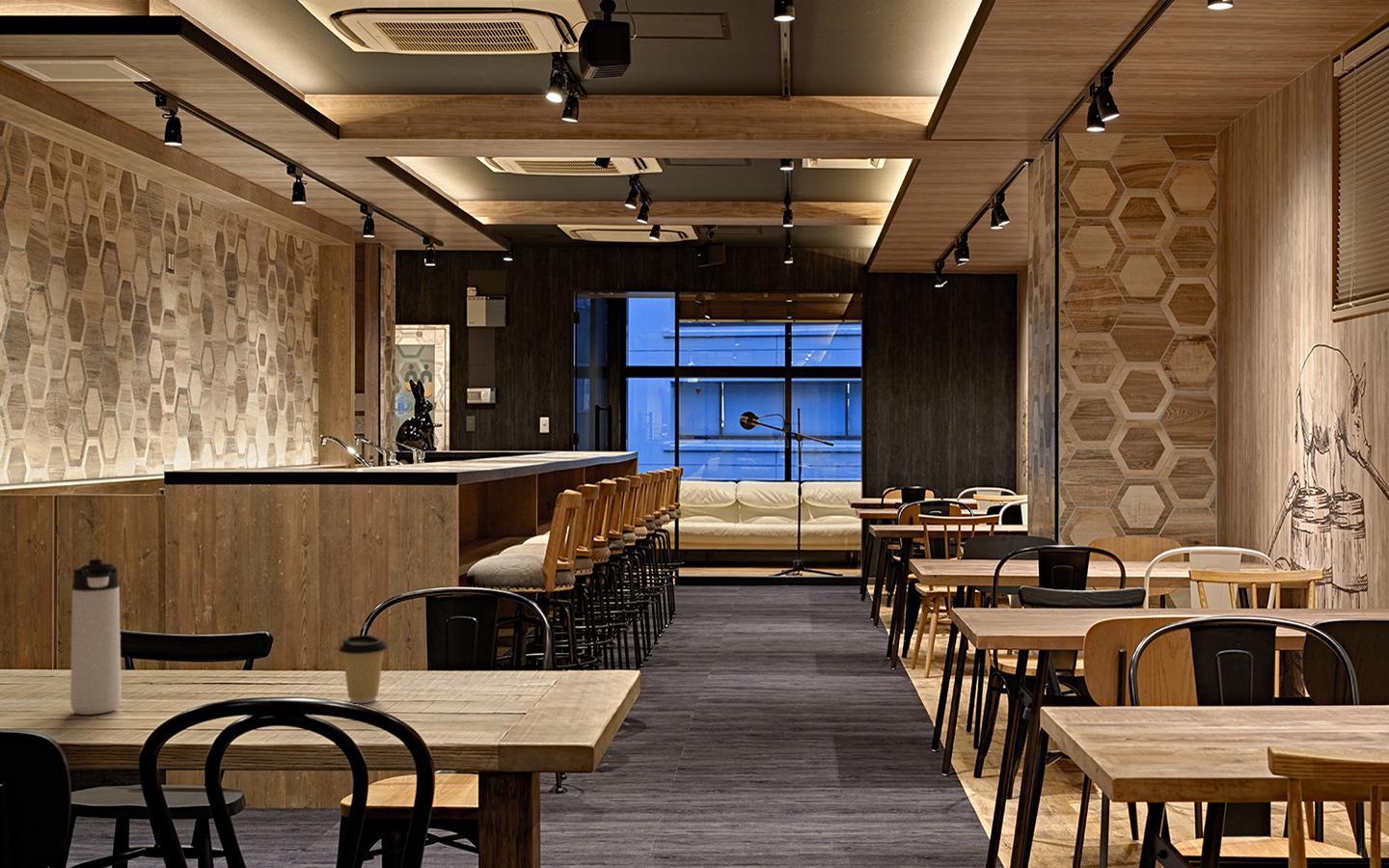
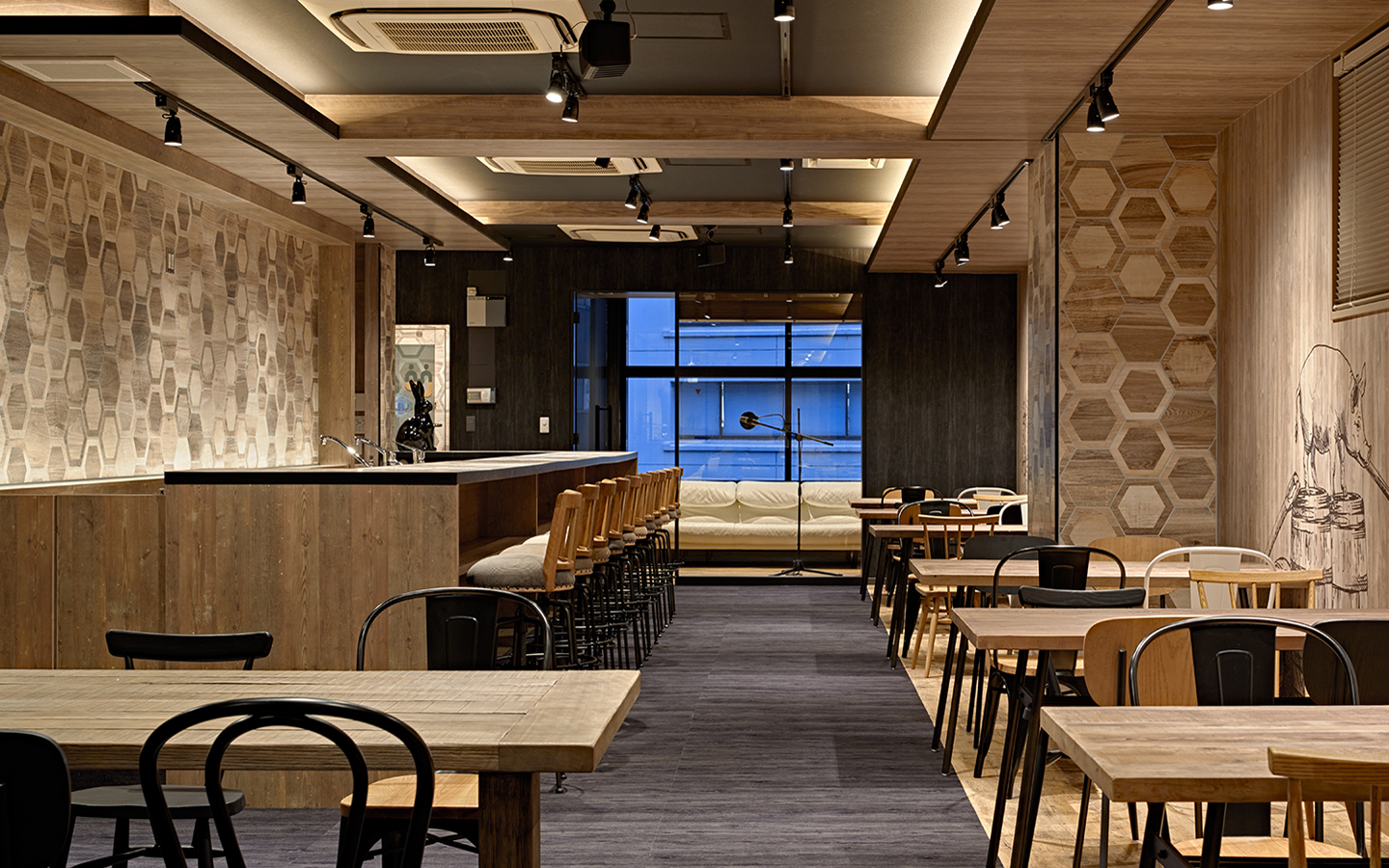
- coffee cup [338,634,388,704]
- thermos bottle [69,558,123,716]
